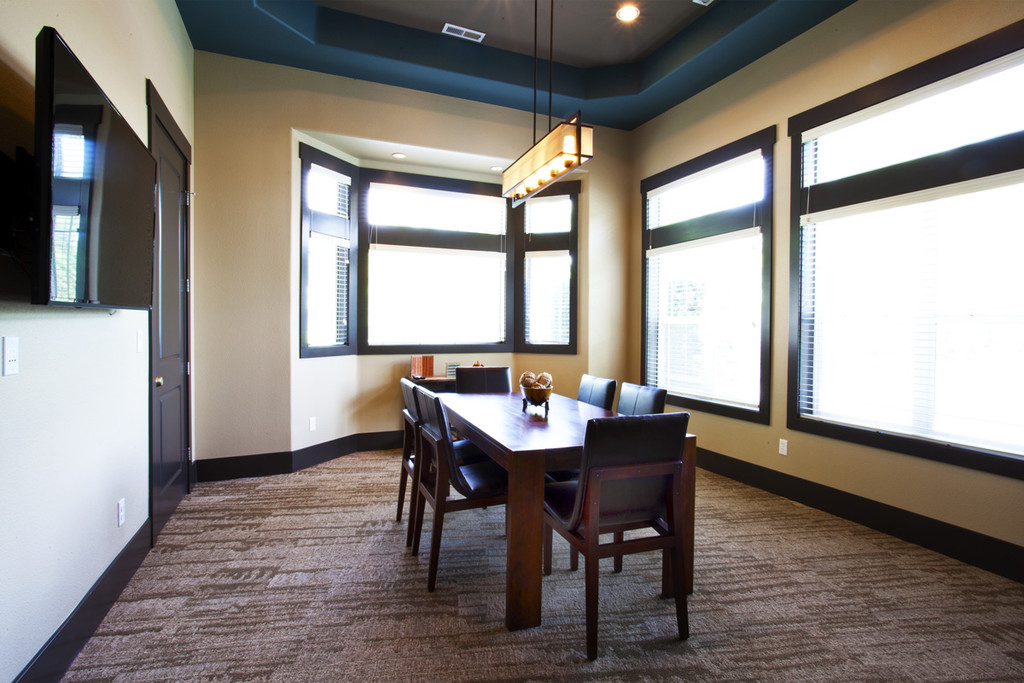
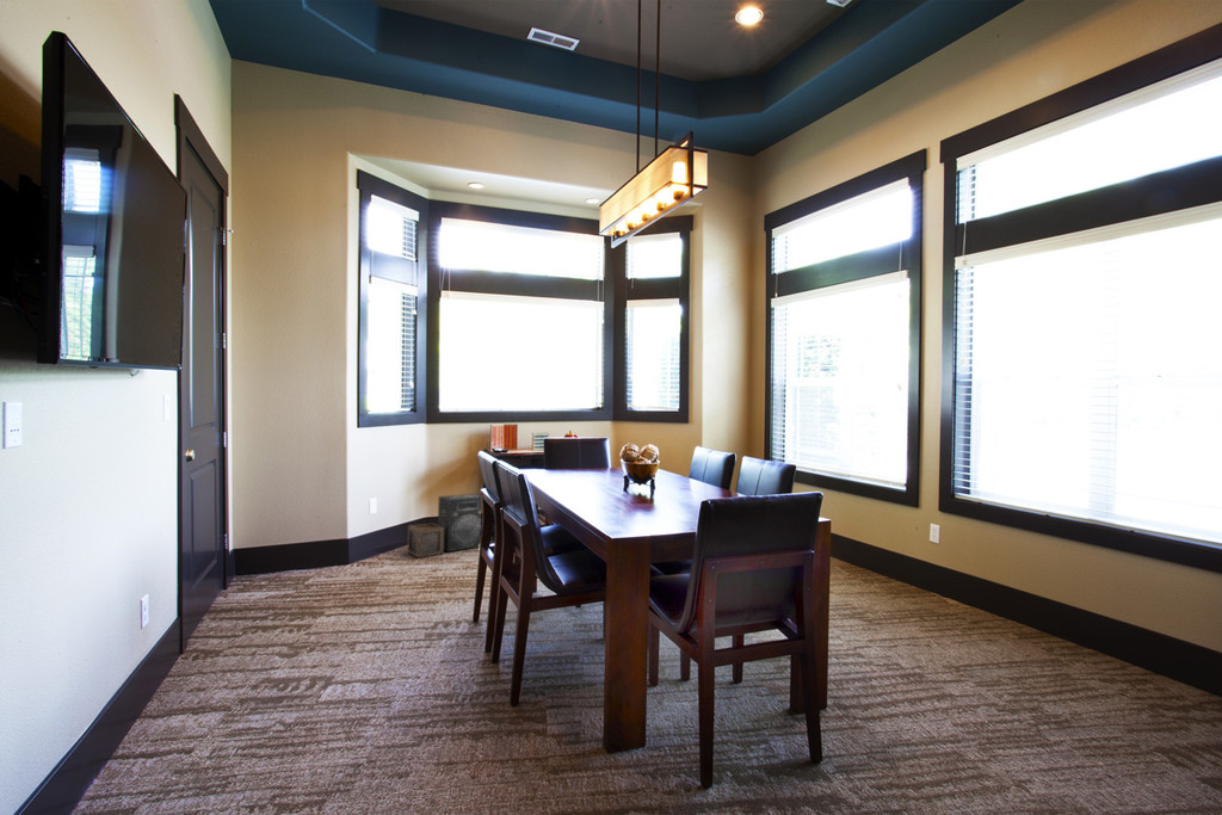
+ stereo [406,493,482,558]
